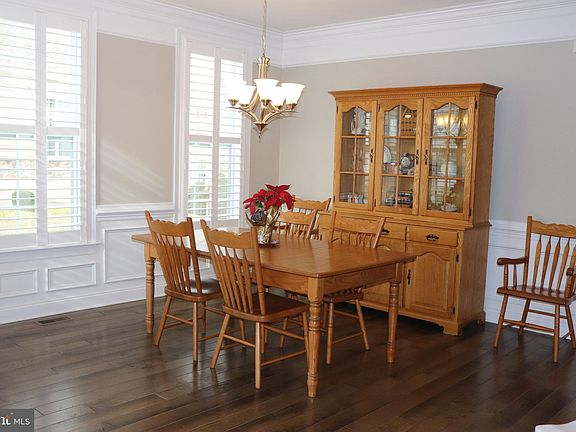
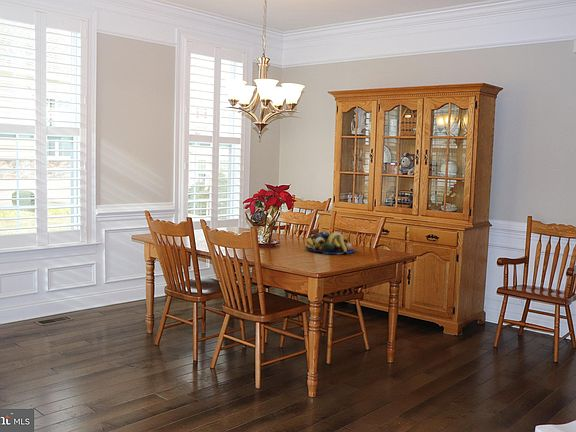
+ fruit bowl [304,230,356,255]
